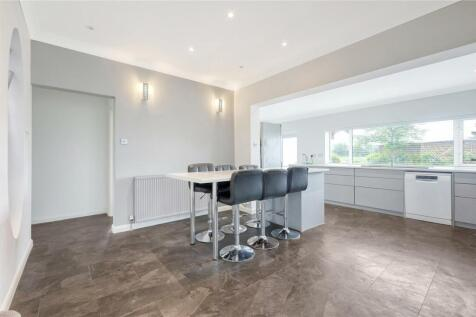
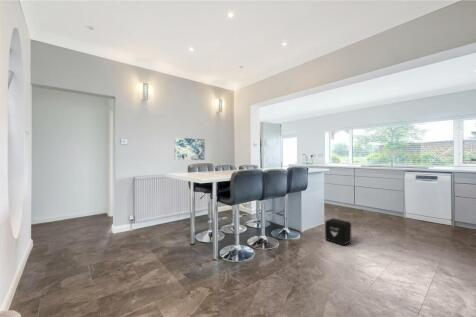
+ wall art [173,137,206,161]
+ air purifier [324,217,352,246]
